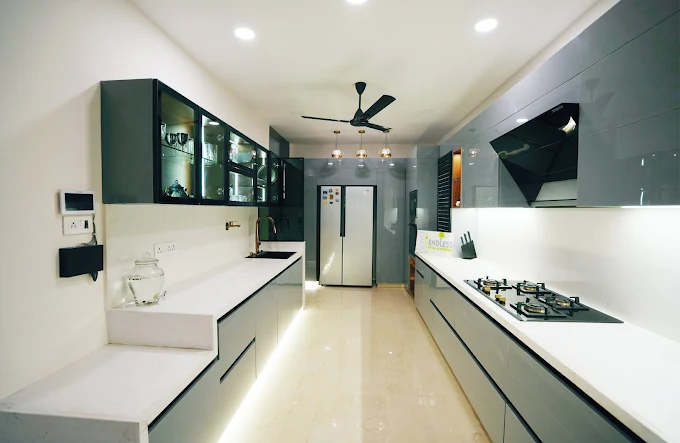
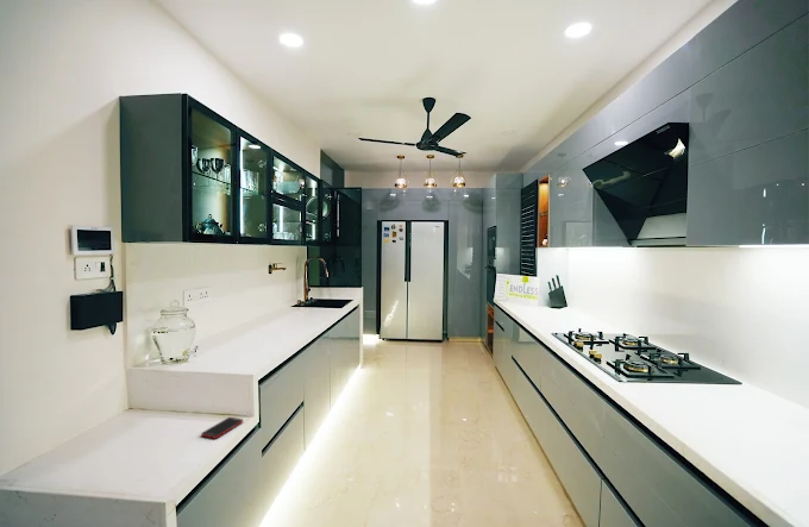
+ cell phone [200,416,244,440]
